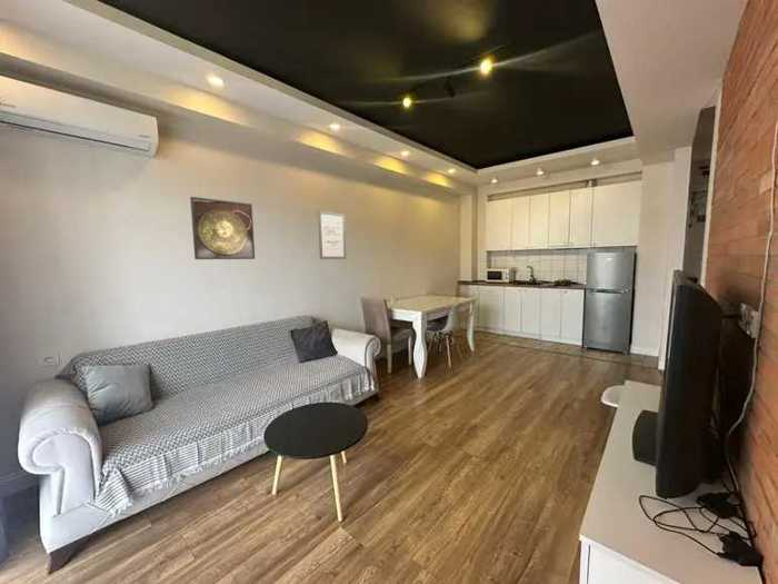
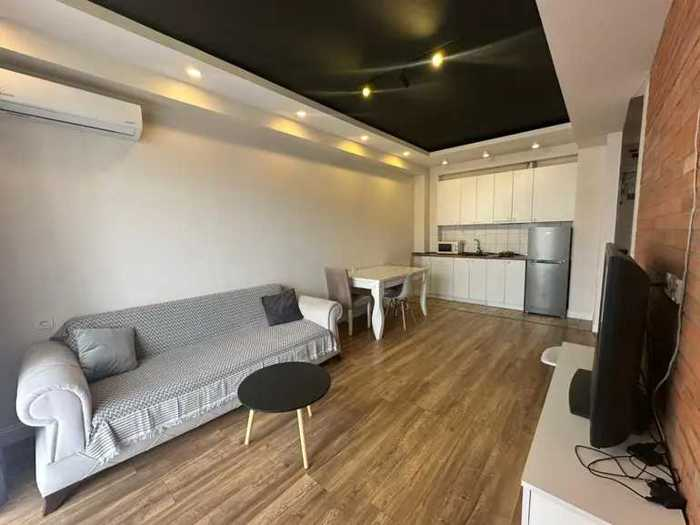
- wall art [317,210,347,260]
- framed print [189,196,256,260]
